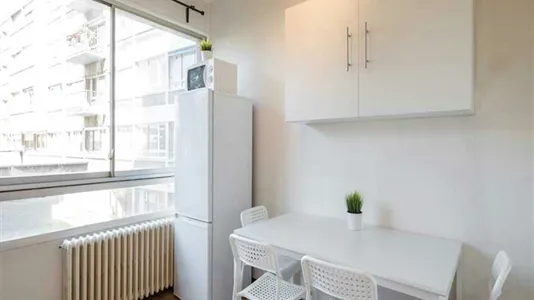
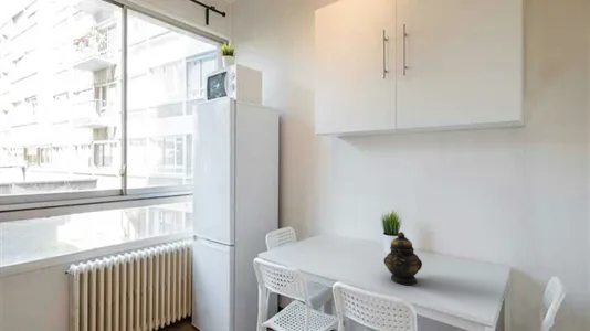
+ teapot [383,231,423,286]
